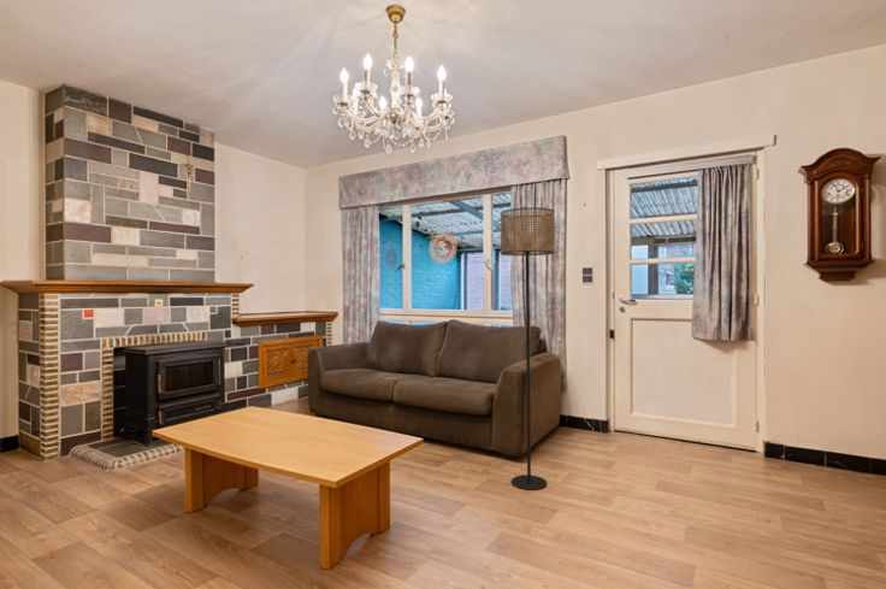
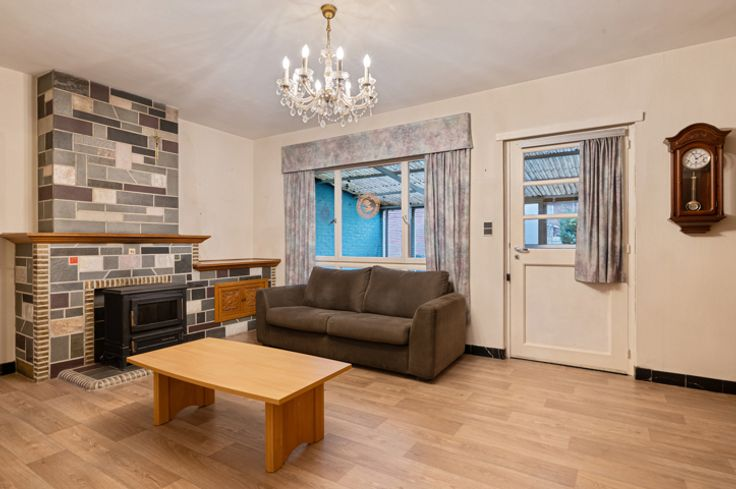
- floor lamp [500,206,556,491]
